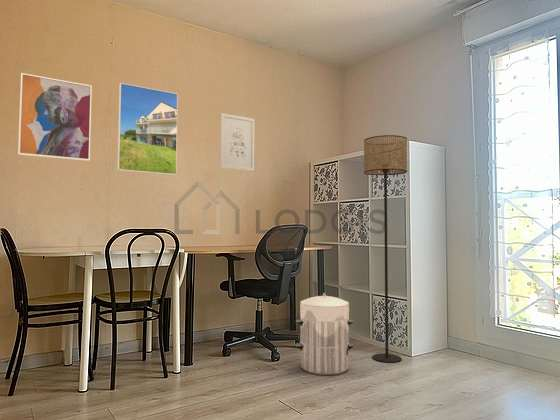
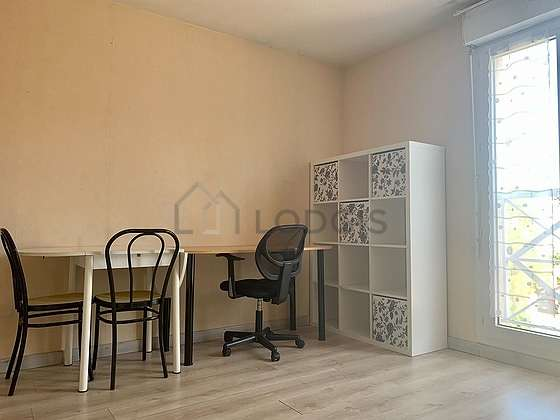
- wall art [219,112,256,172]
- wall art [17,72,93,162]
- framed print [117,82,179,176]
- floor lamp [363,134,408,364]
- waste bin [295,292,354,376]
